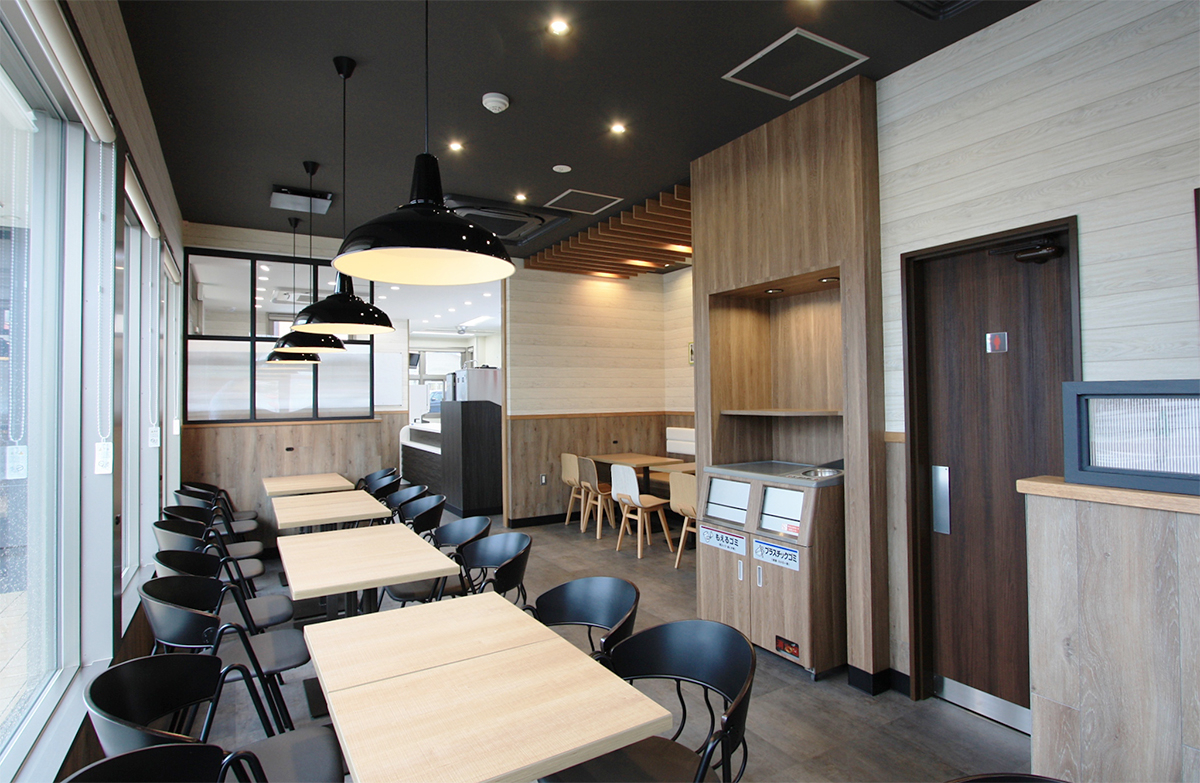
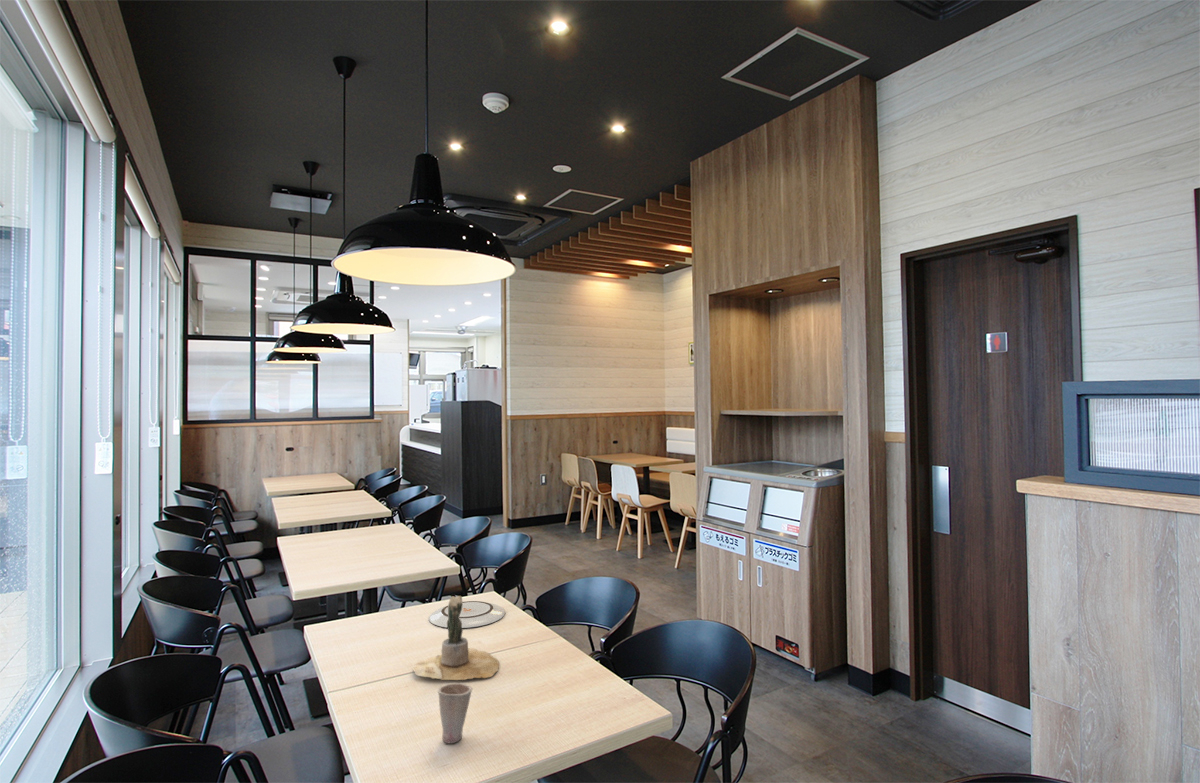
+ potted cactus [412,595,500,681]
+ cup [437,682,473,744]
+ plate [428,600,506,629]
